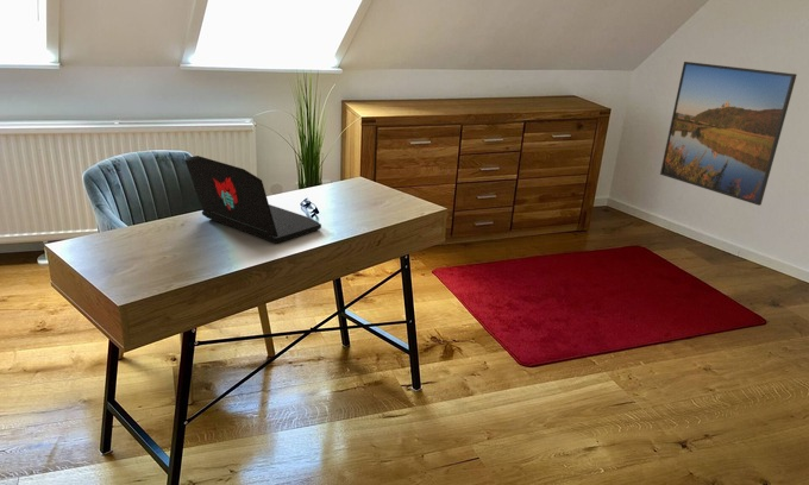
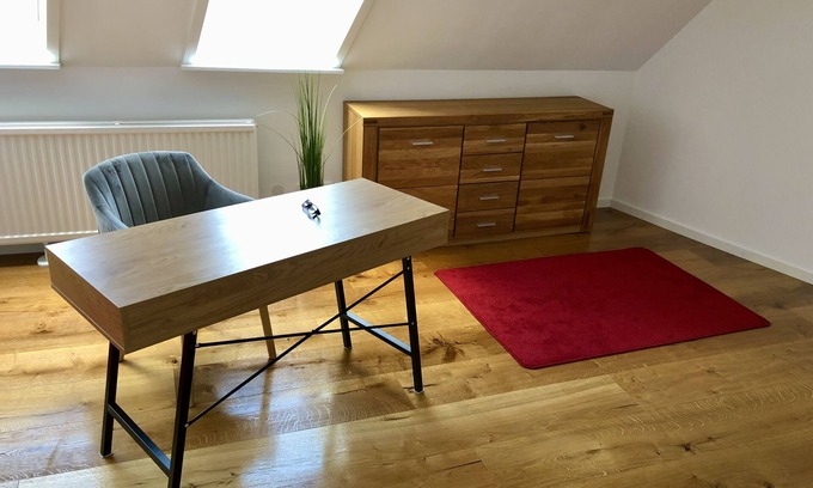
- laptop [183,155,322,245]
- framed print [659,61,798,207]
